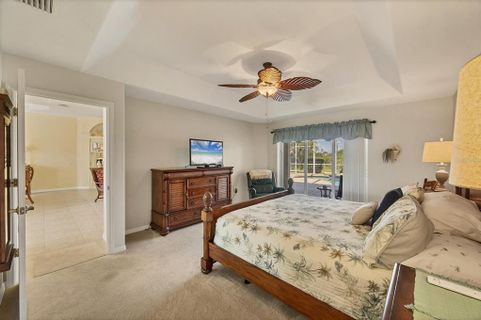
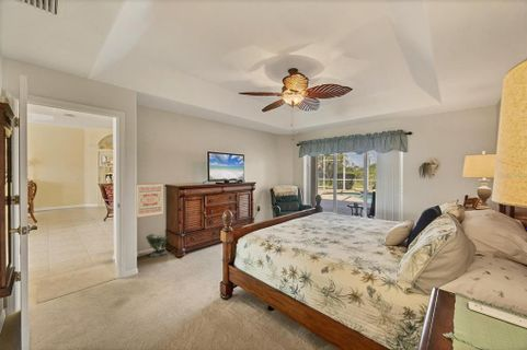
+ potted plant [145,231,171,258]
+ wall art [136,182,164,219]
